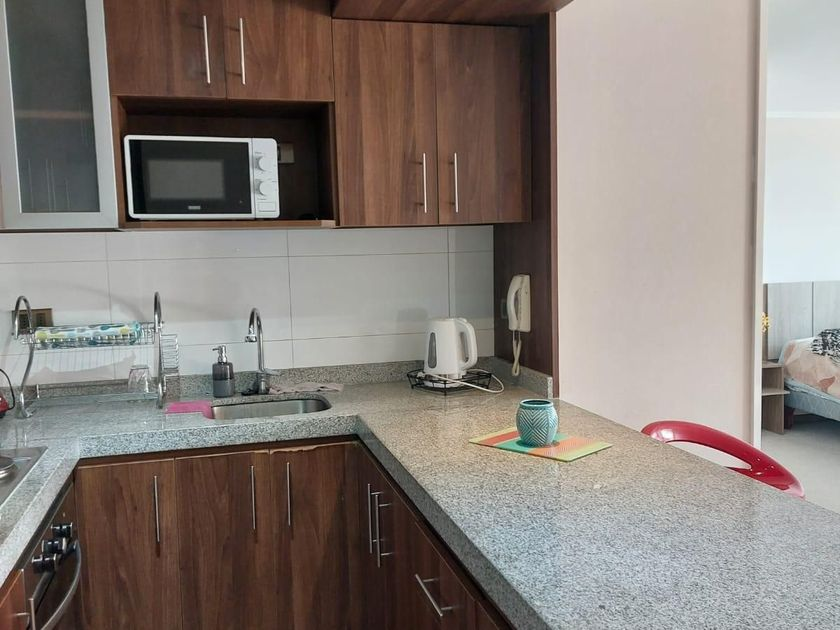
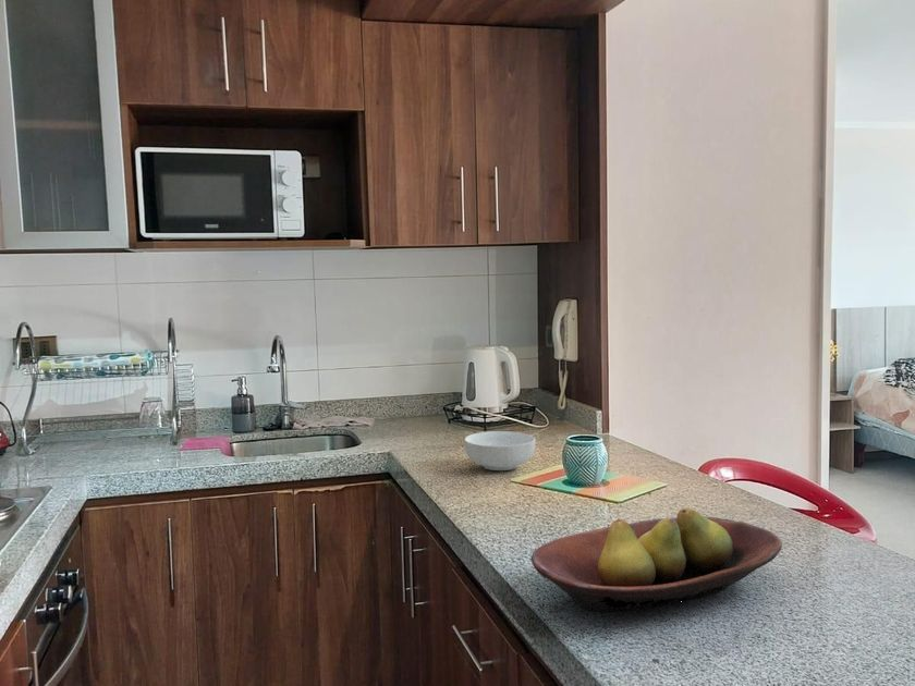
+ cereal bowl [463,430,537,471]
+ fruit bowl [530,507,783,613]
